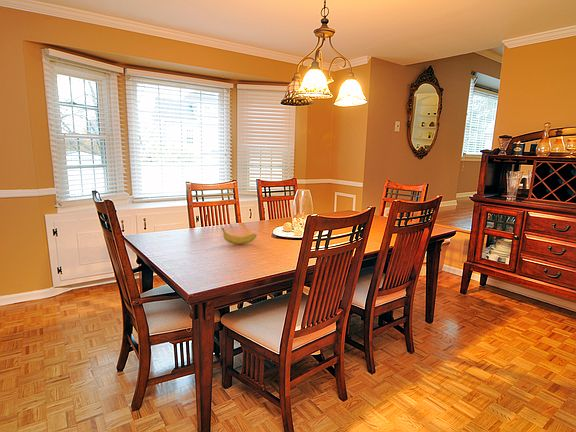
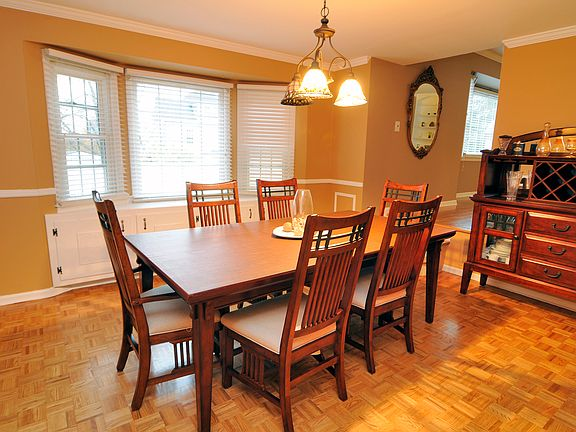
- fruit [221,227,257,245]
